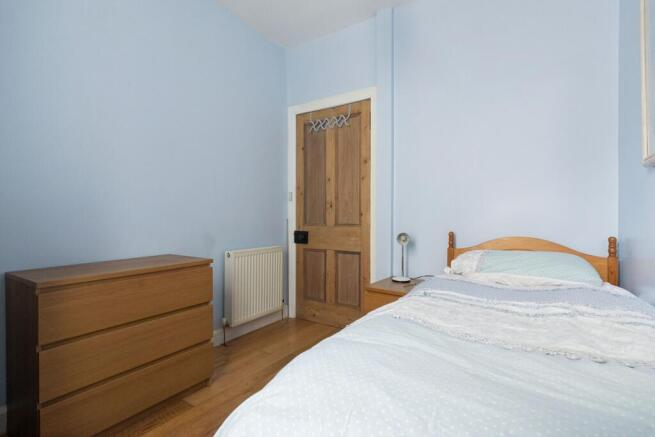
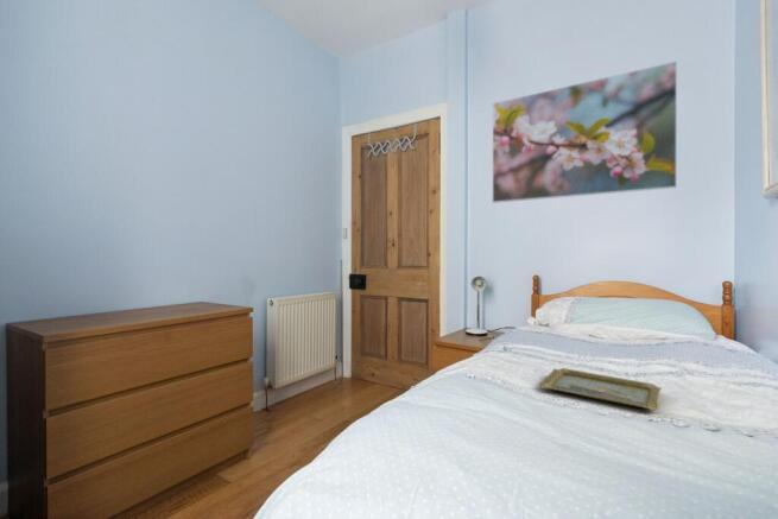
+ tray [539,367,663,411]
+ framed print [491,59,678,204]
